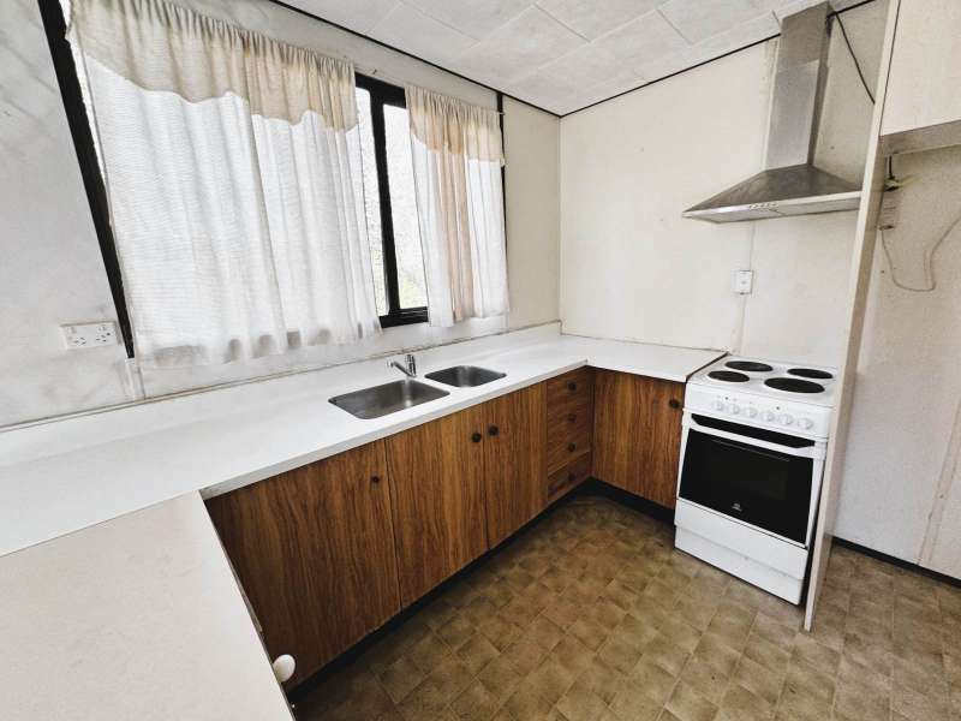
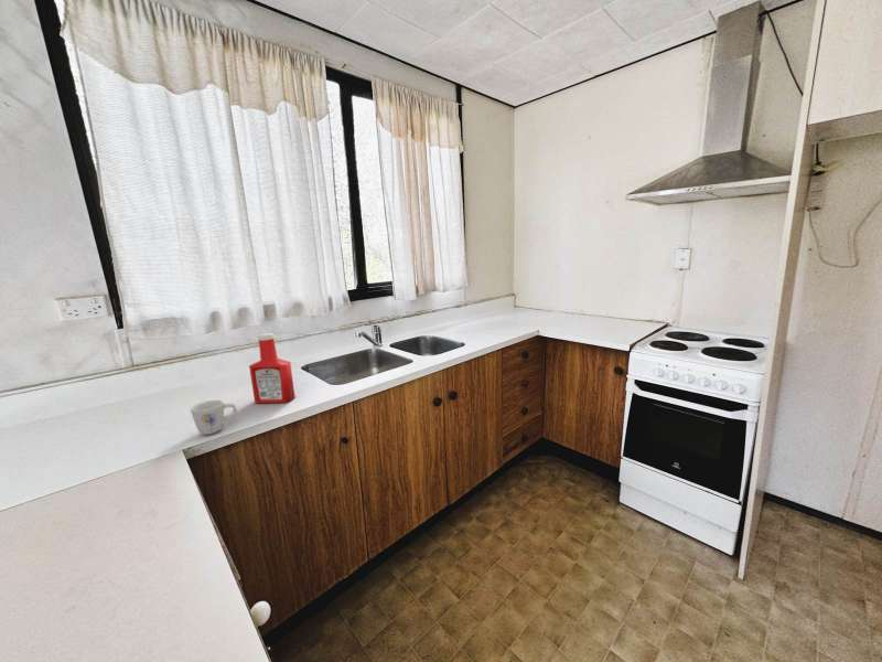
+ soap bottle [248,332,295,404]
+ mug [190,399,237,436]
